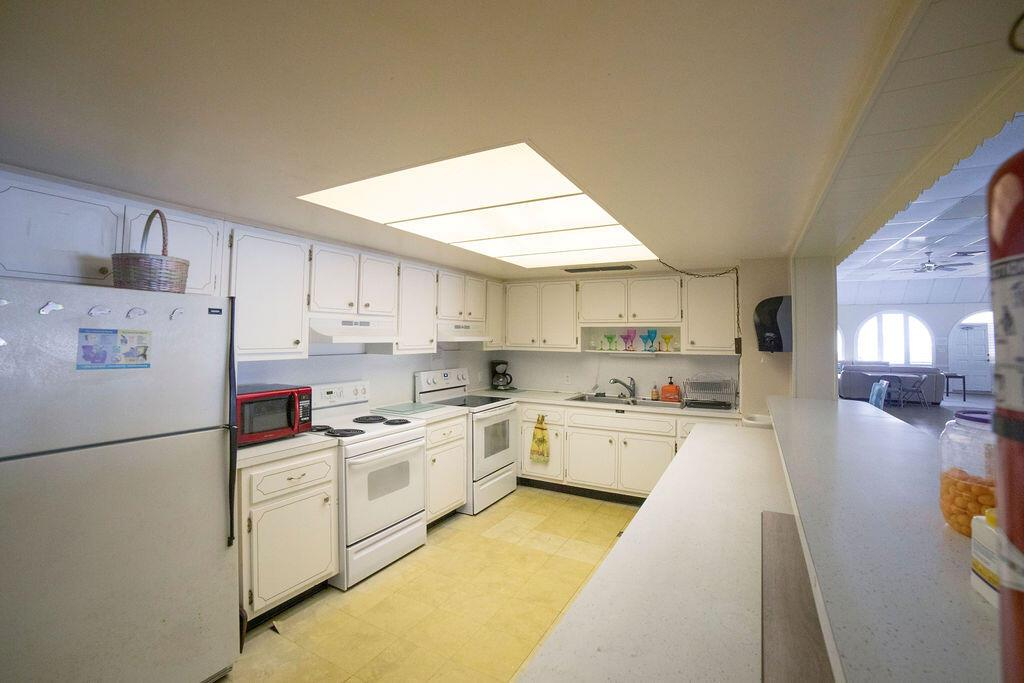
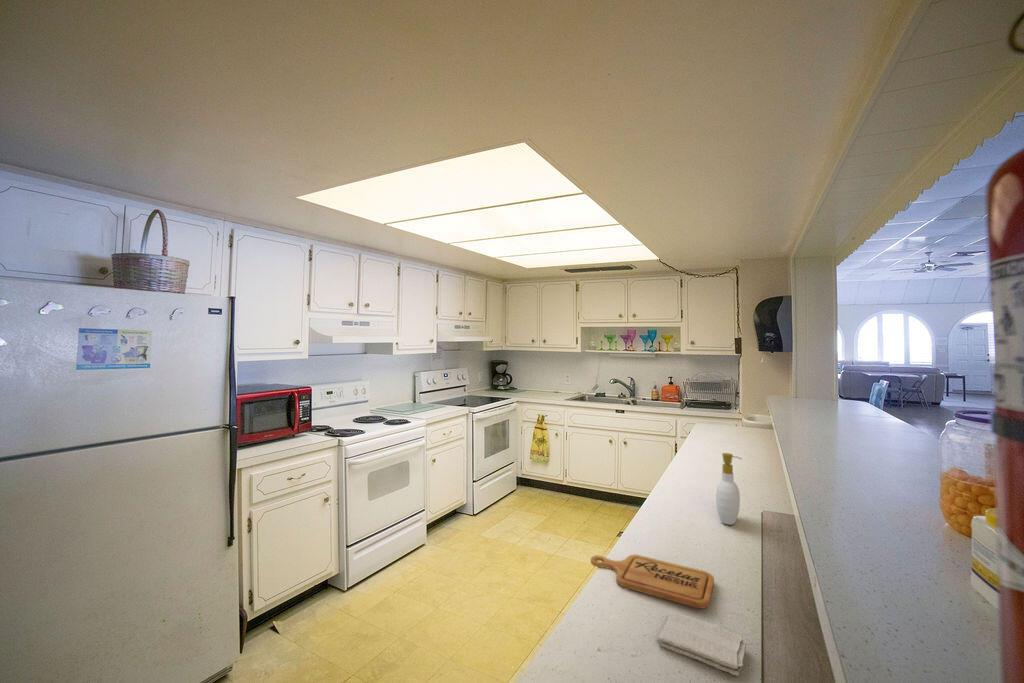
+ soap bottle [715,452,743,526]
+ cutting board [590,554,715,609]
+ washcloth [656,611,747,677]
